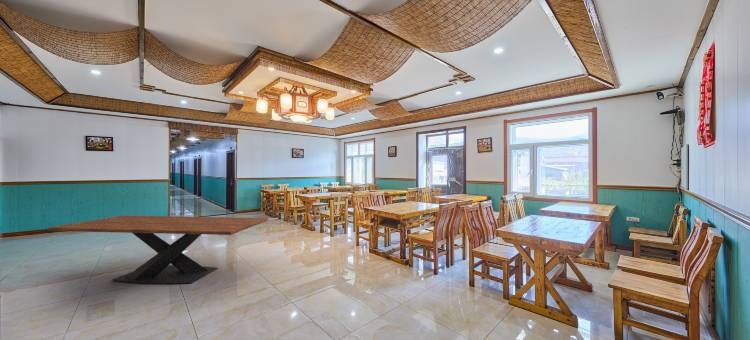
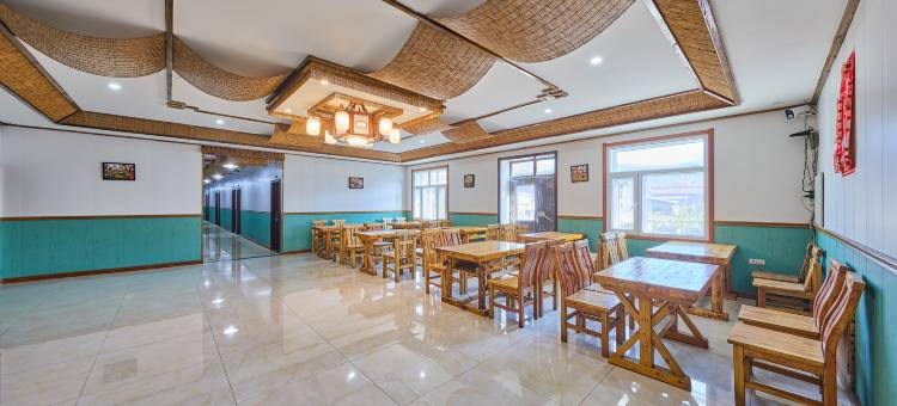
- dining table [47,214,269,285]
